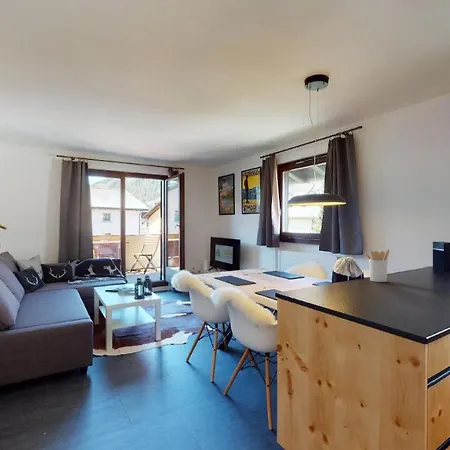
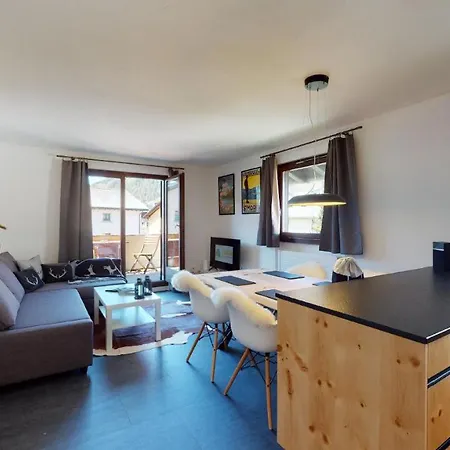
- utensil holder [364,248,390,283]
